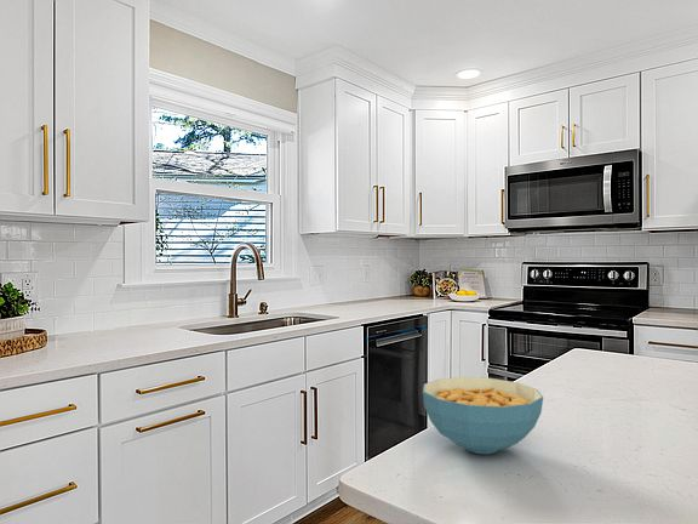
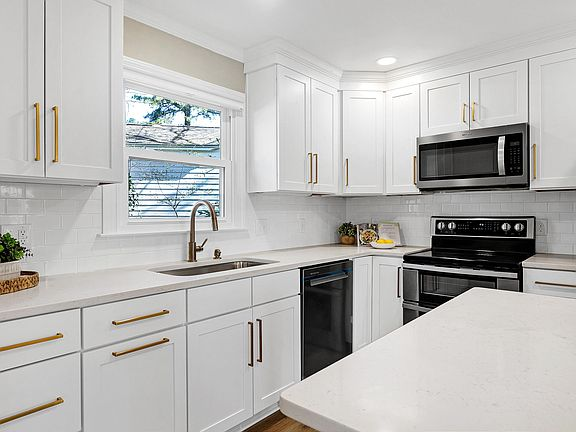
- cereal bowl [422,376,544,455]
